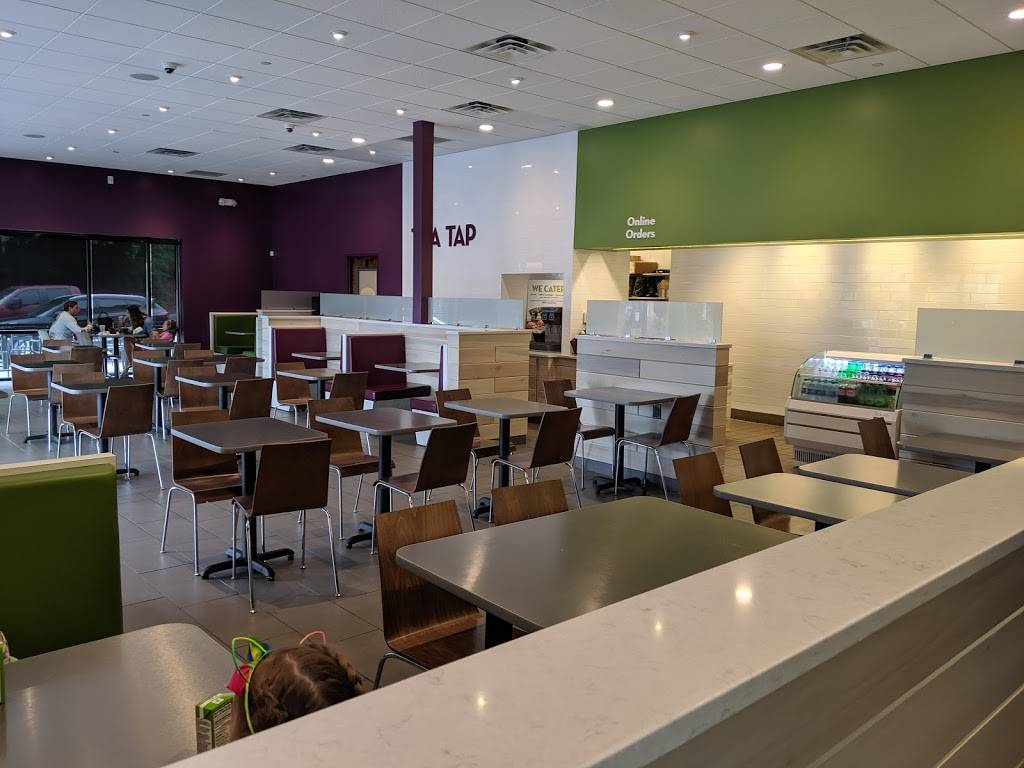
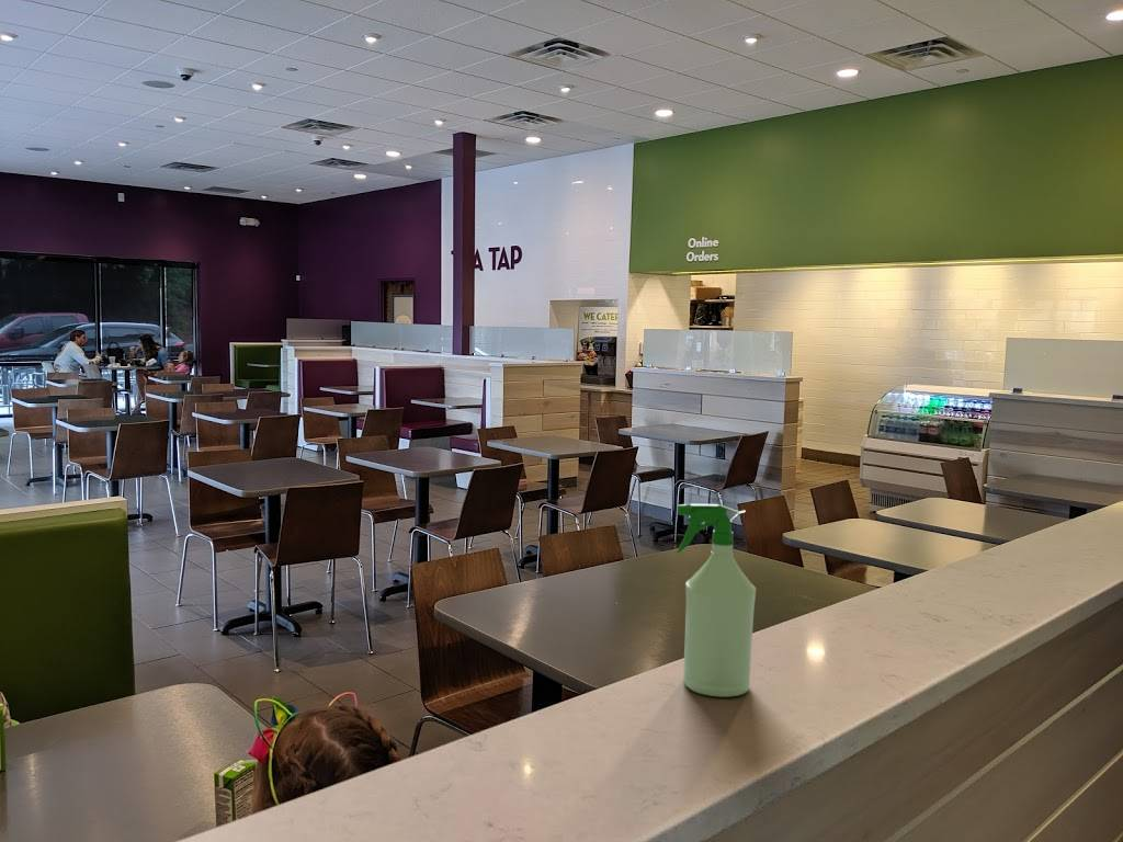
+ spray bottle [676,503,757,698]
